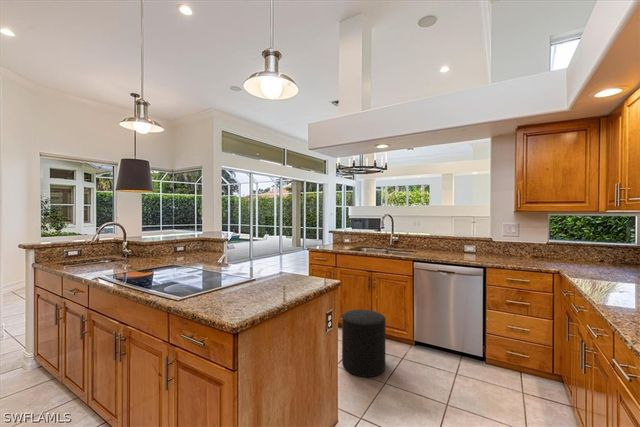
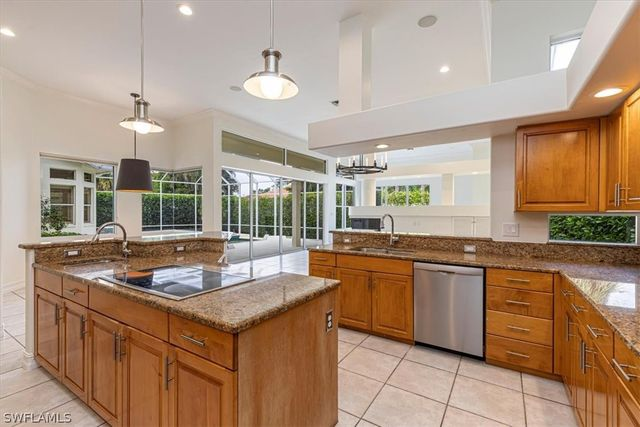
- stool [341,309,387,378]
